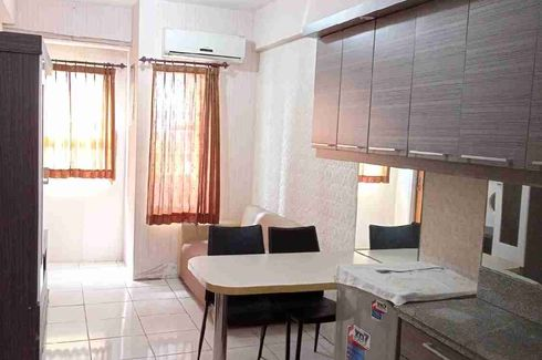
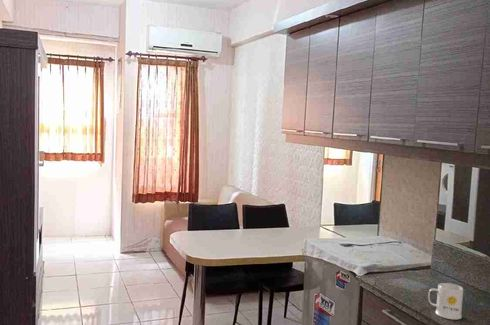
+ mug [427,282,464,320]
